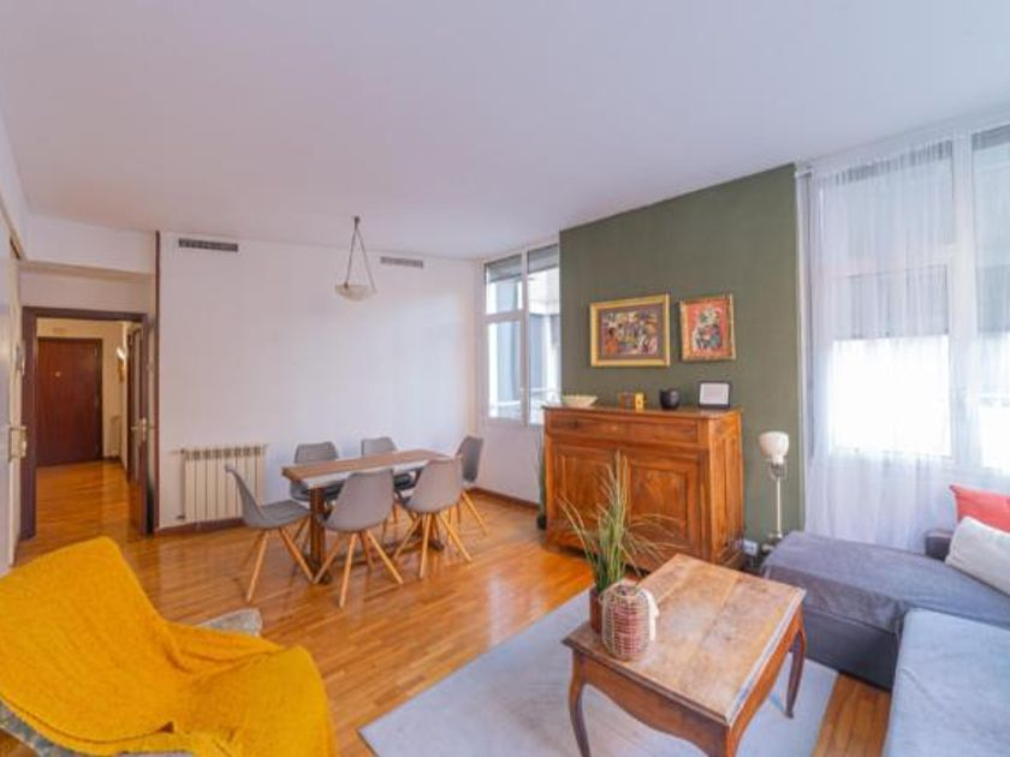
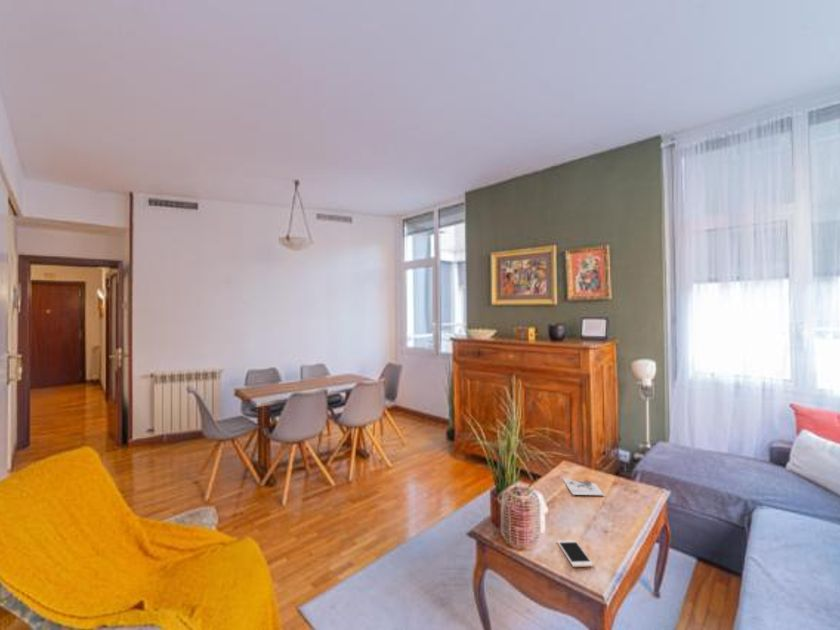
+ architectural model [561,477,606,496]
+ cell phone [556,539,595,568]
